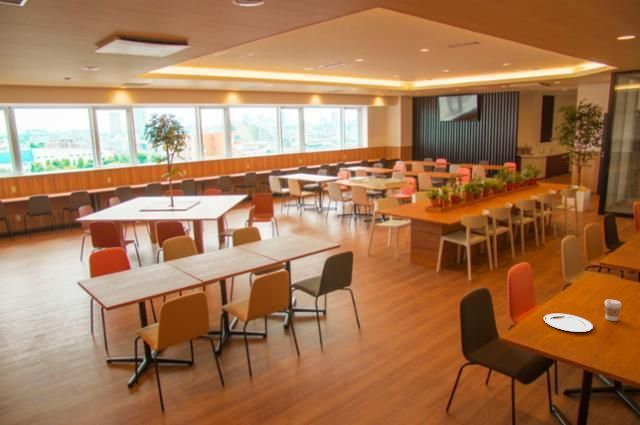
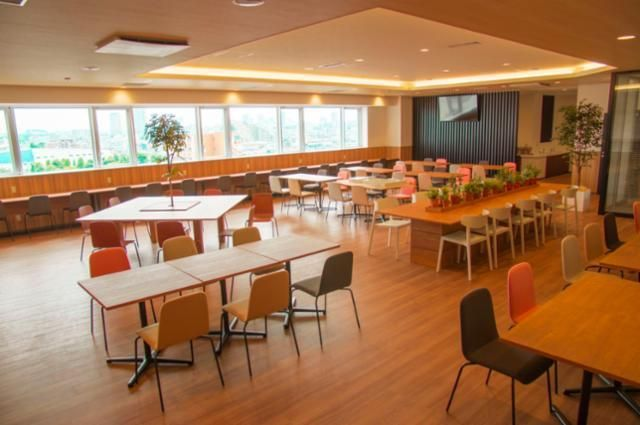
- plate [542,313,594,333]
- coffee cup [604,298,622,322]
